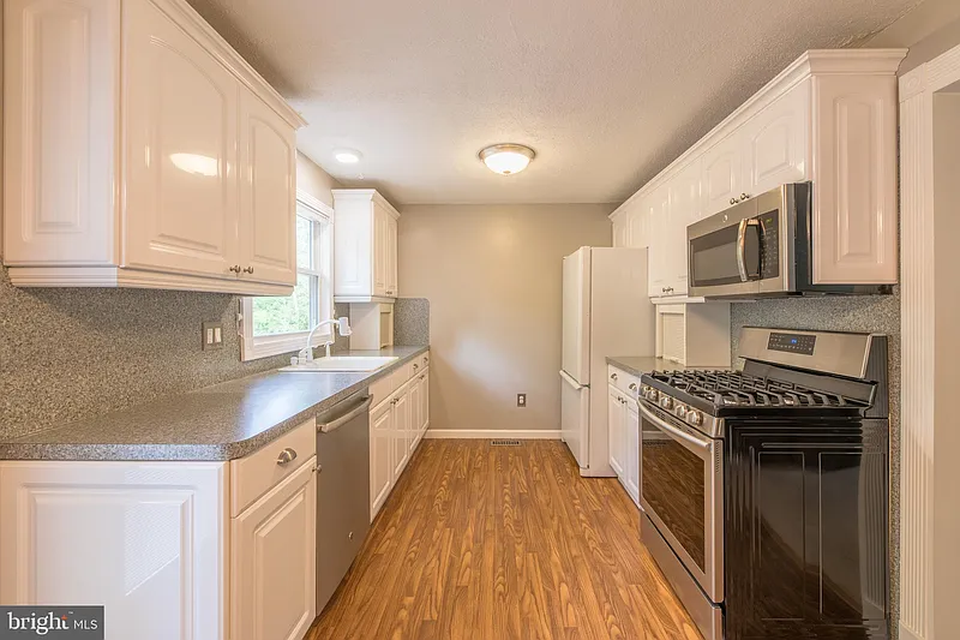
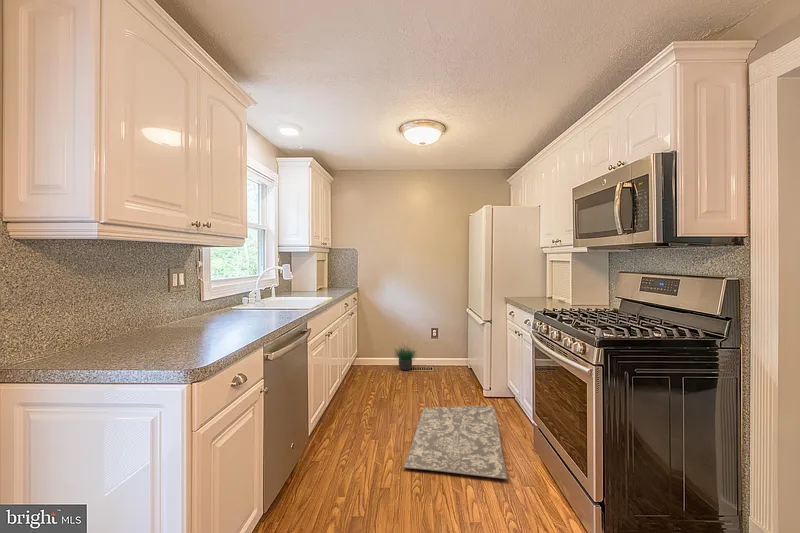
+ potted plant [391,340,418,371]
+ rug [402,404,508,480]
